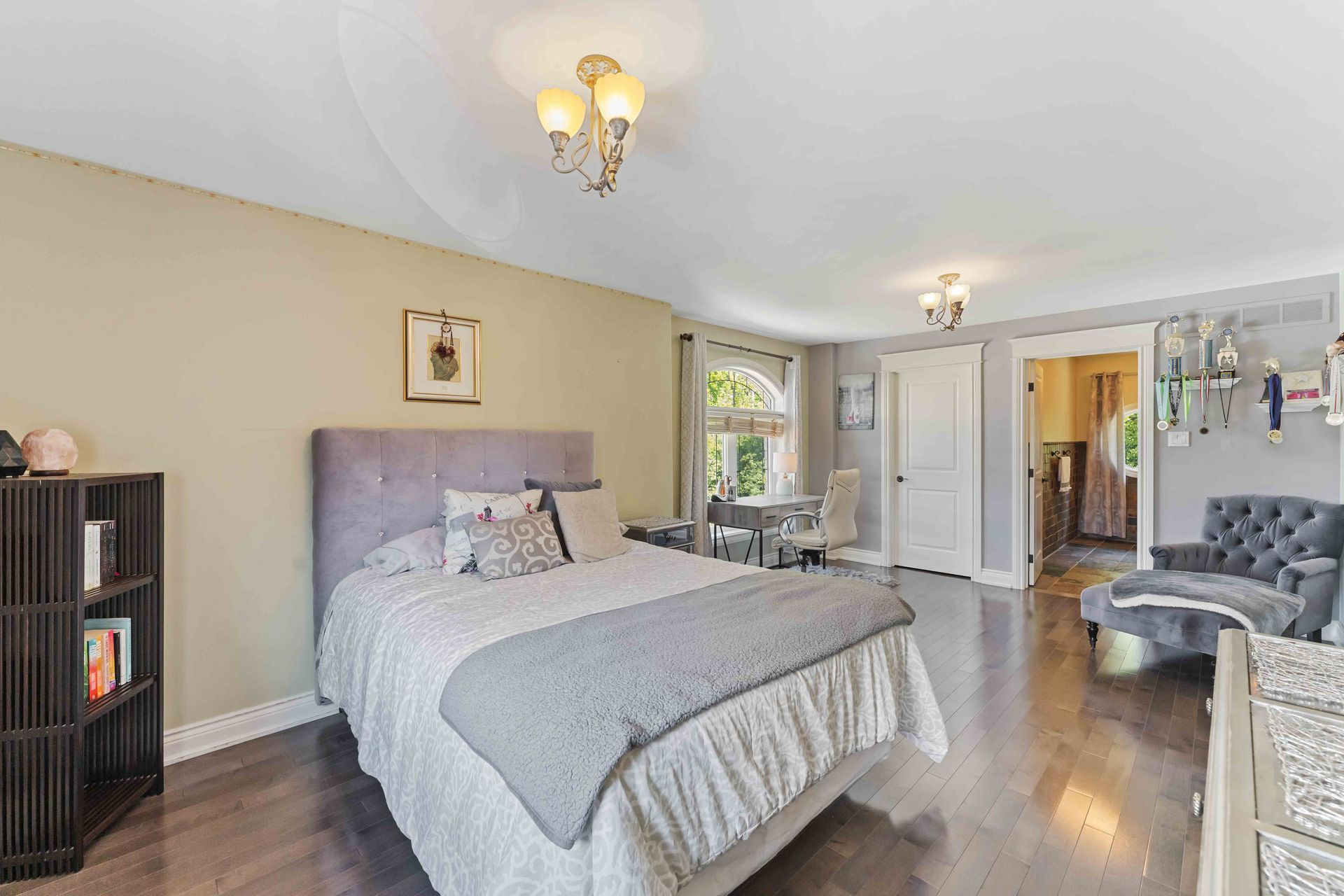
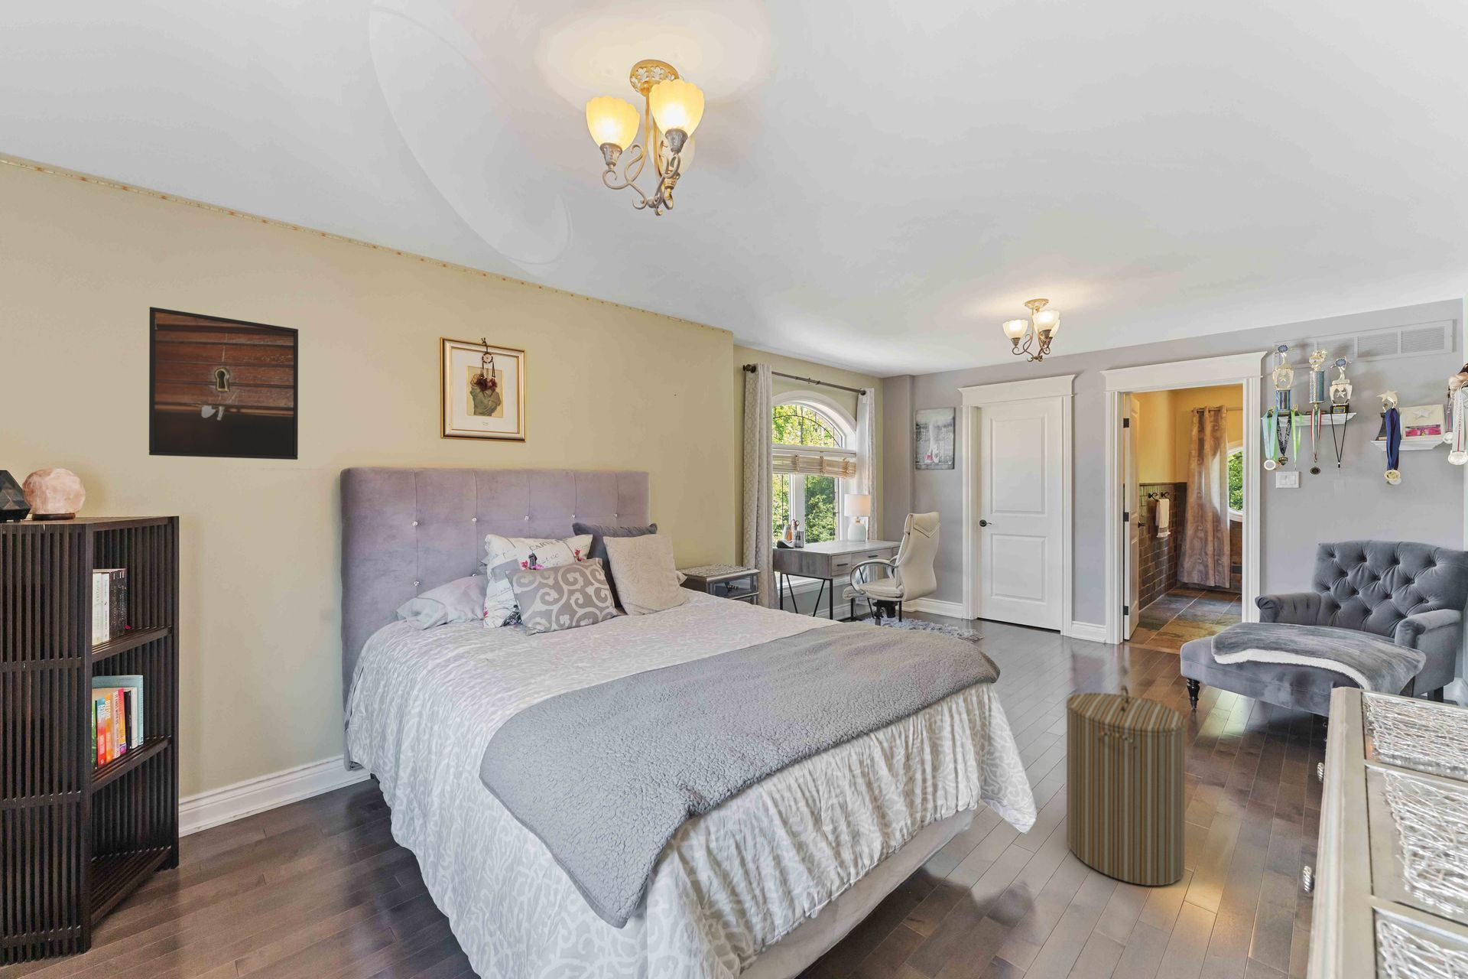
+ laundry hamper [1065,684,1186,886]
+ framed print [149,306,299,460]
